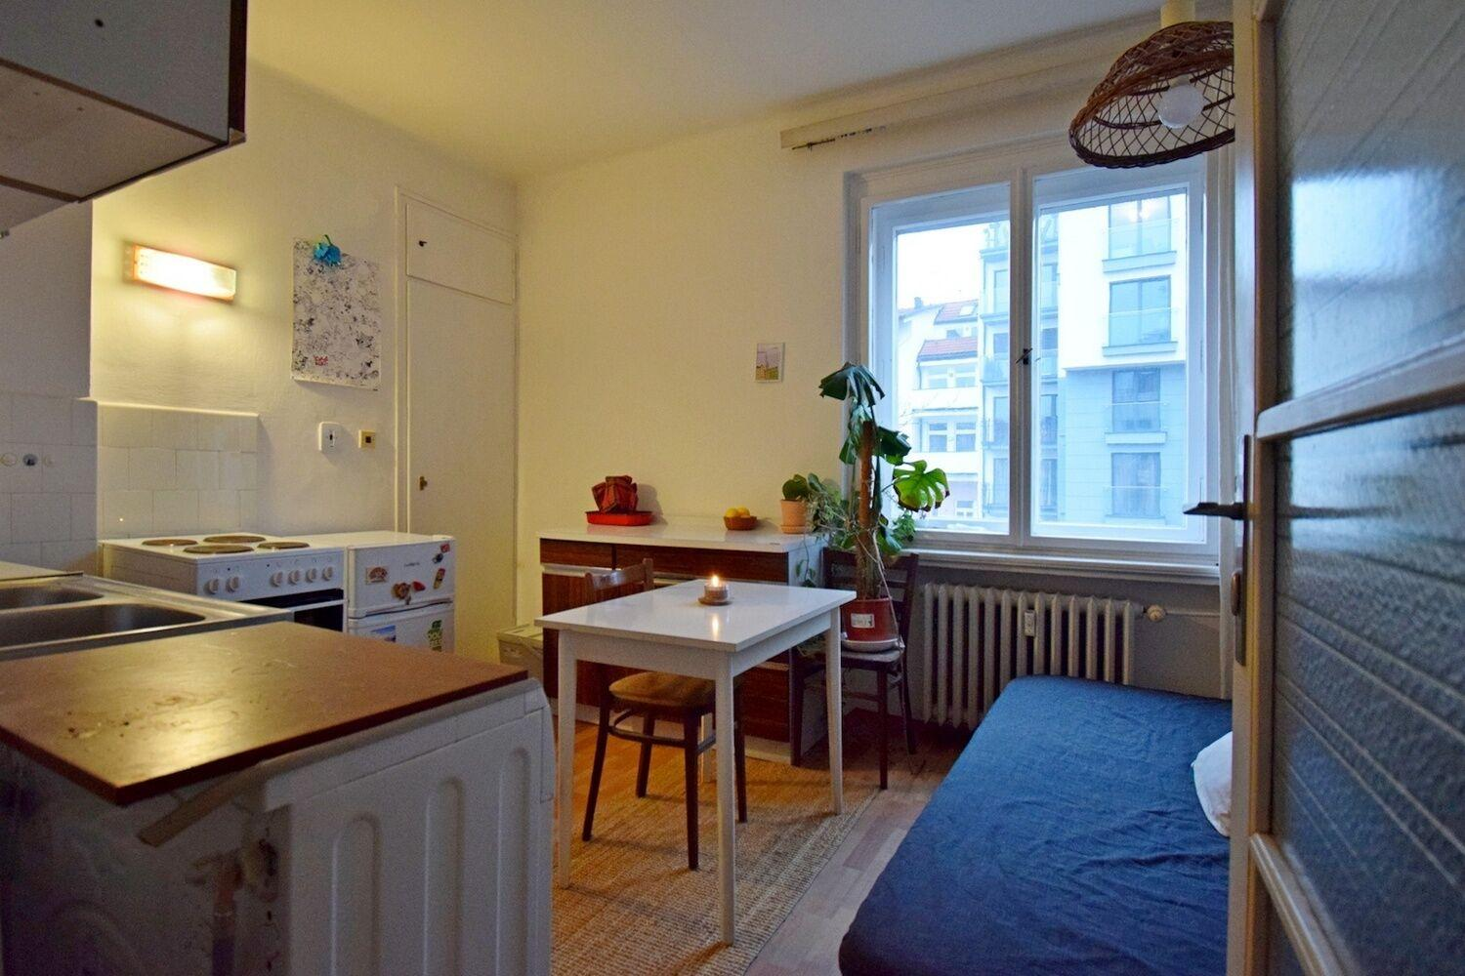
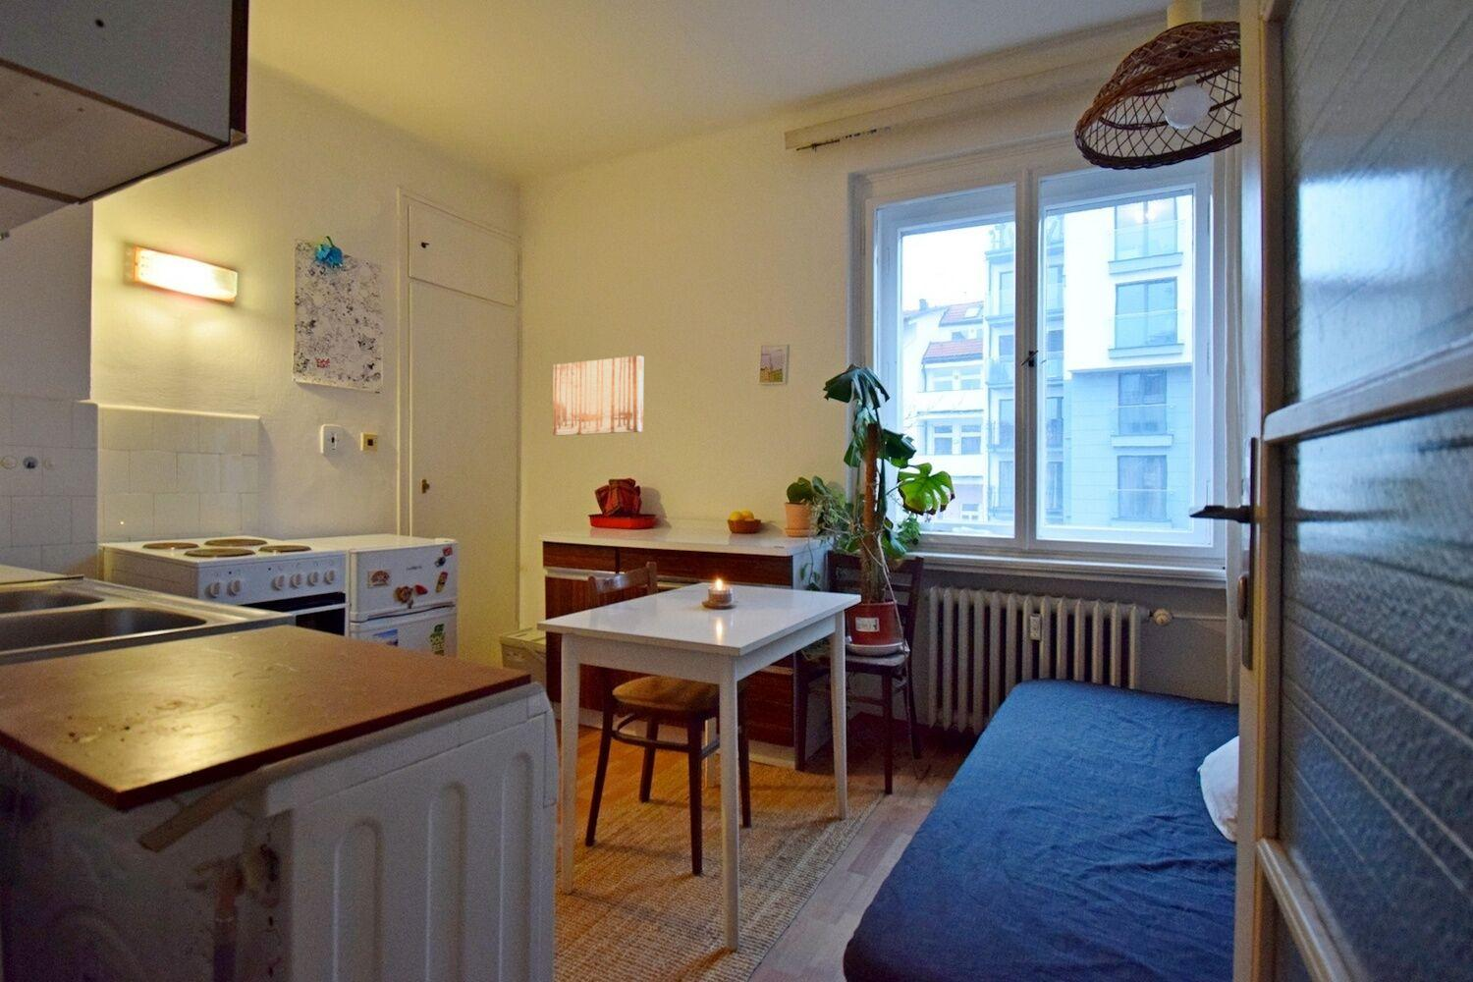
+ wall art [552,354,644,437]
